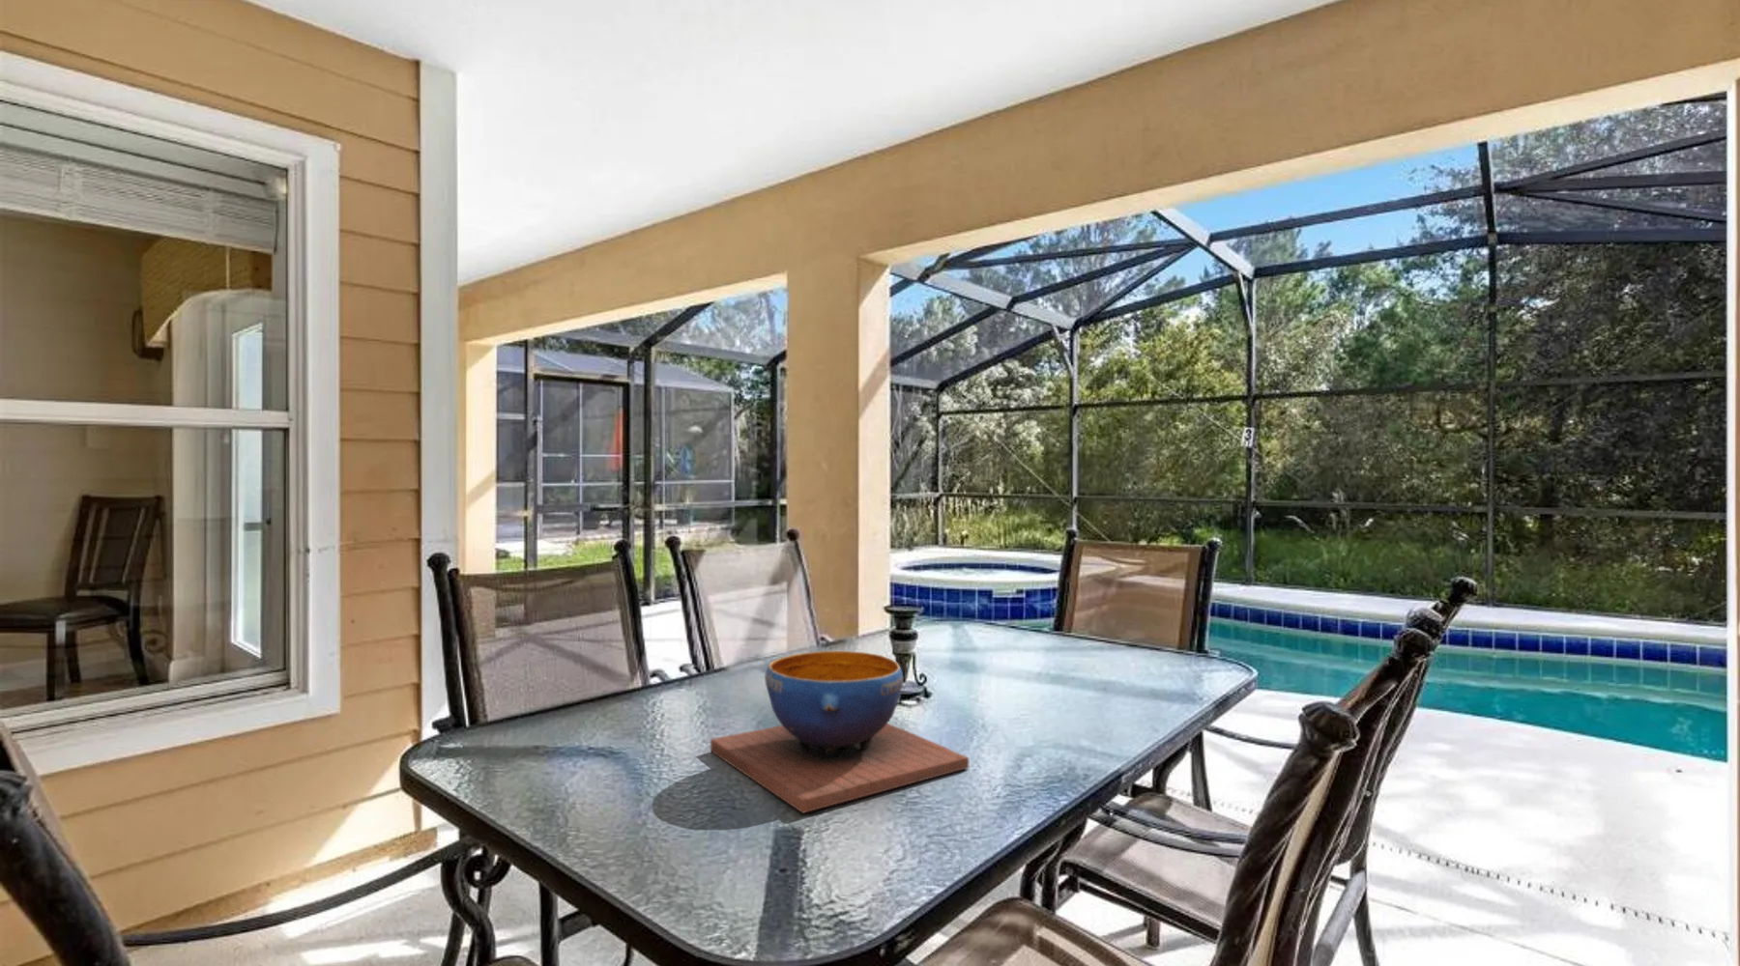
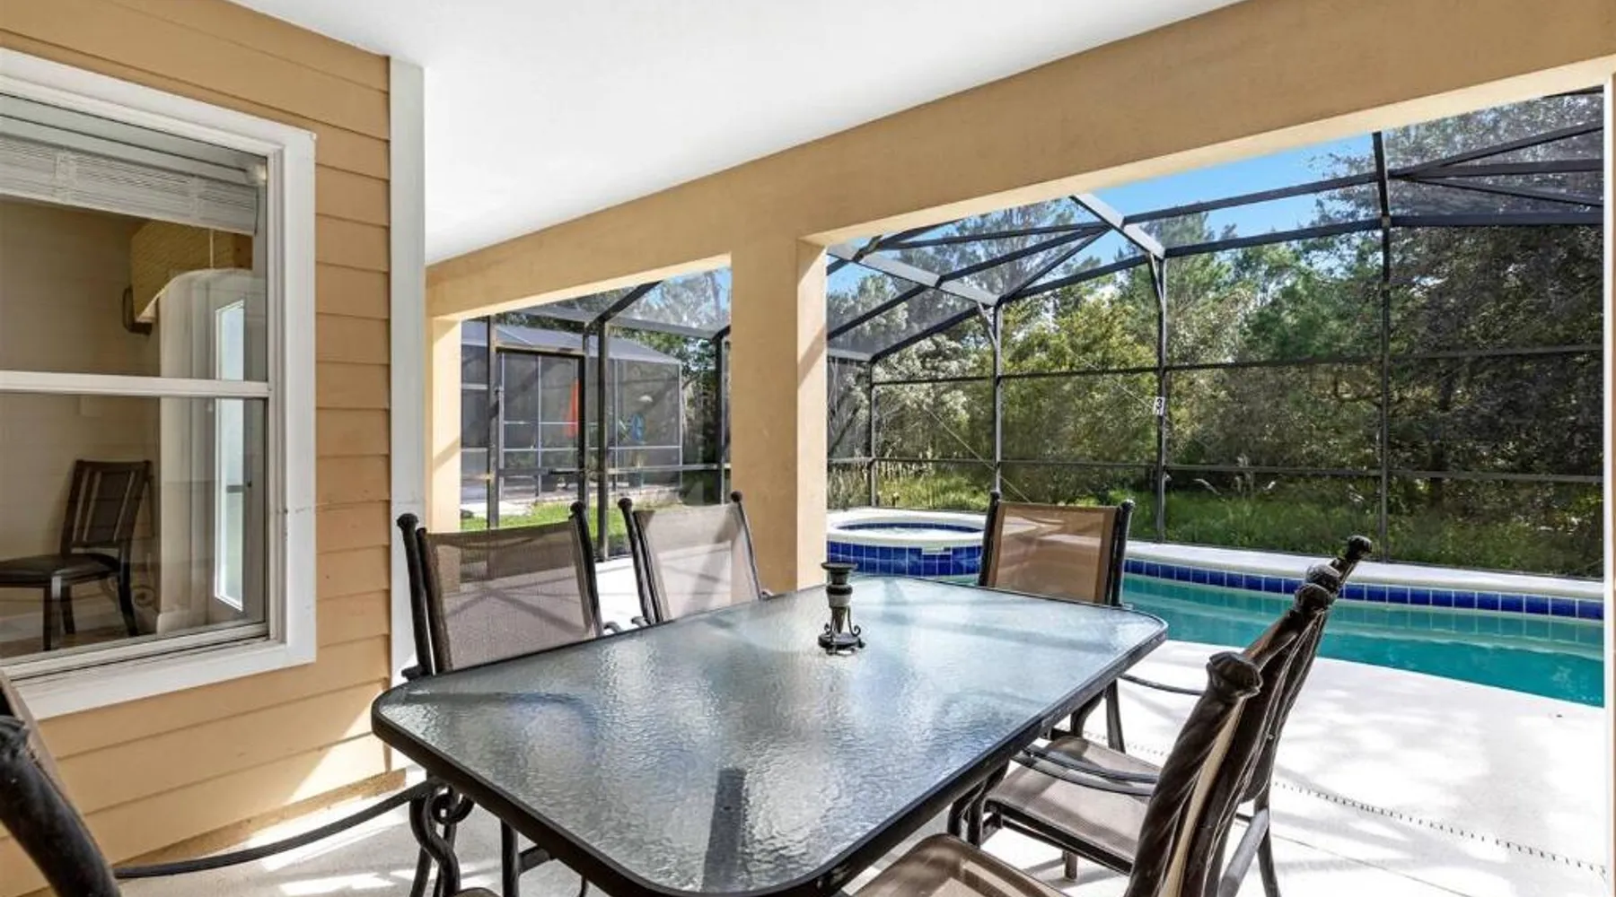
- decorative bowl [709,650,970,815]
